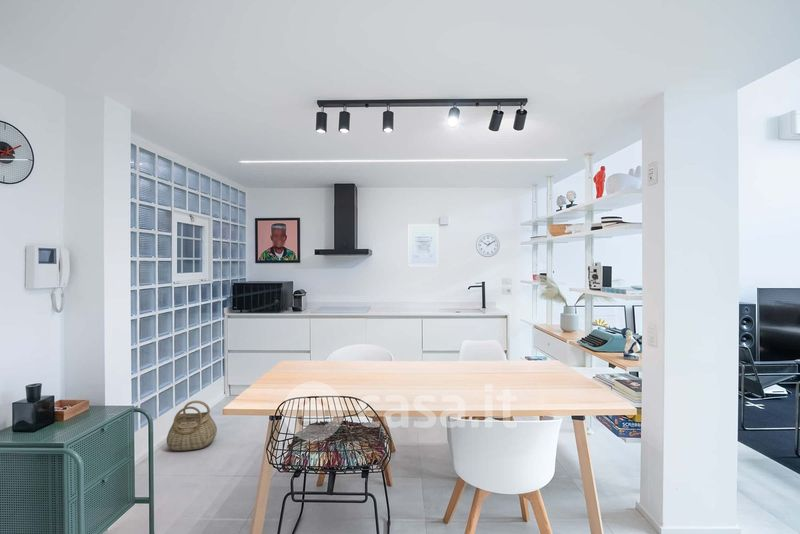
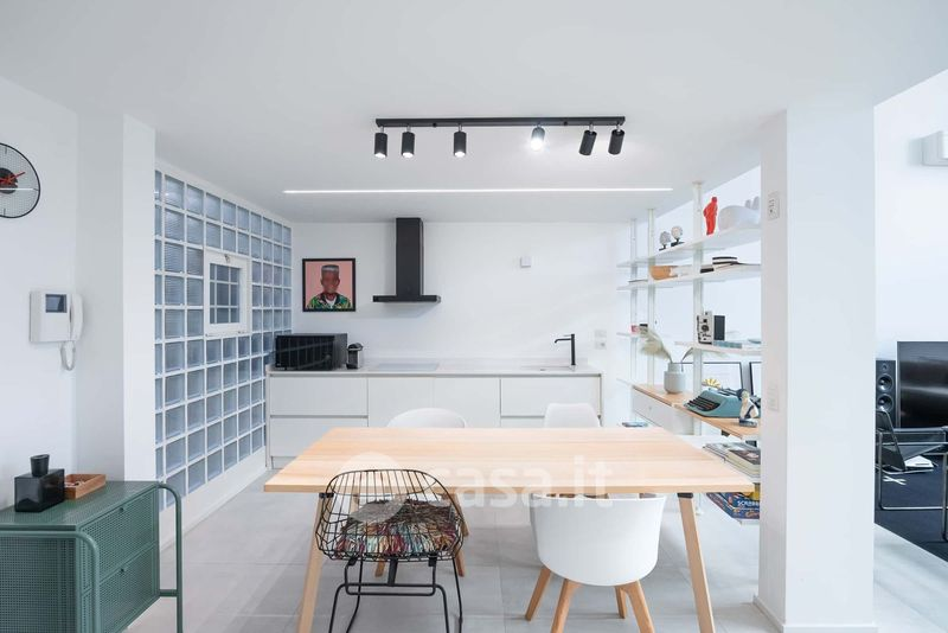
- basket [166,400,218,452]
- wall art [408,223,440,267]
- wall clock [475,232,501,258]
